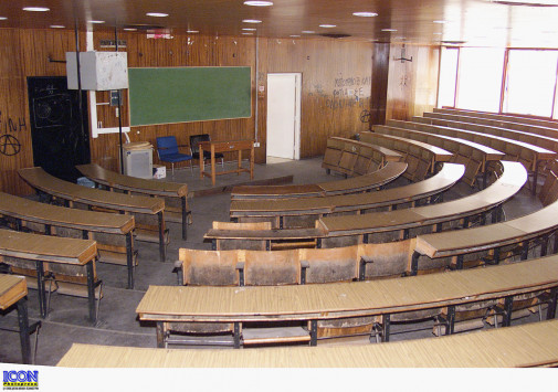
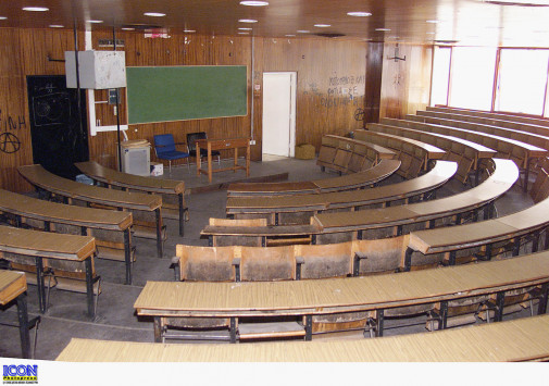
+ cardboard box [294,141,316,161]
